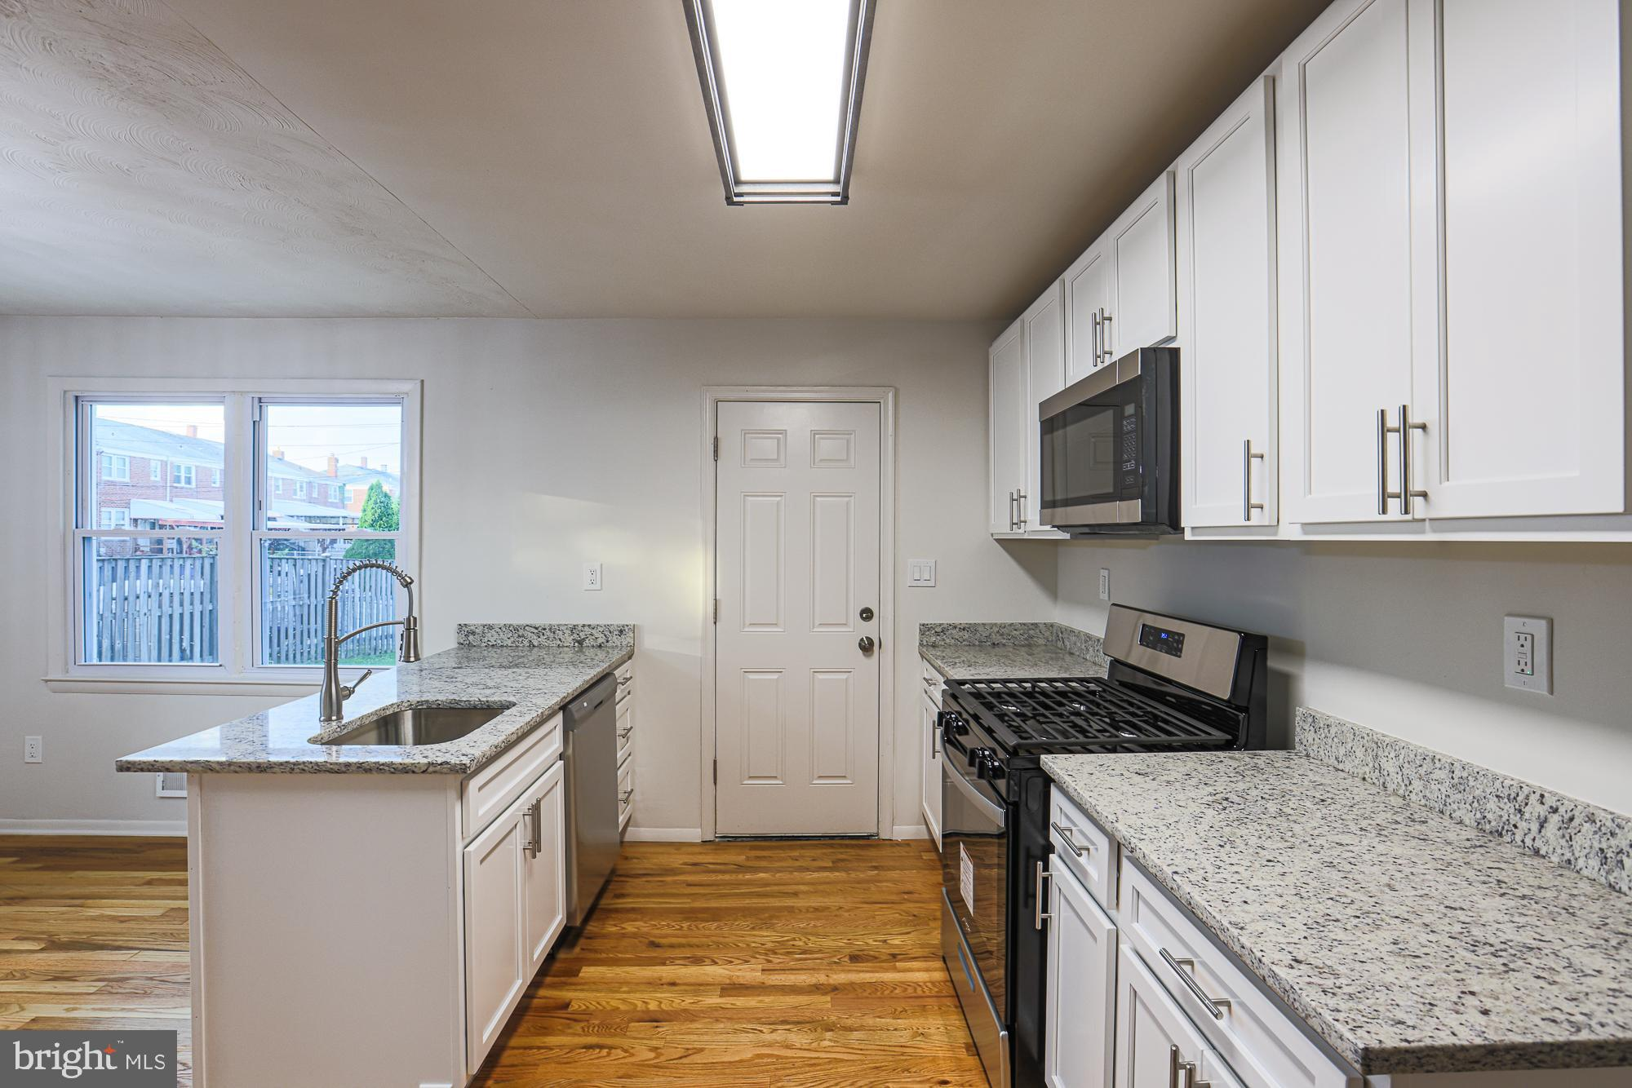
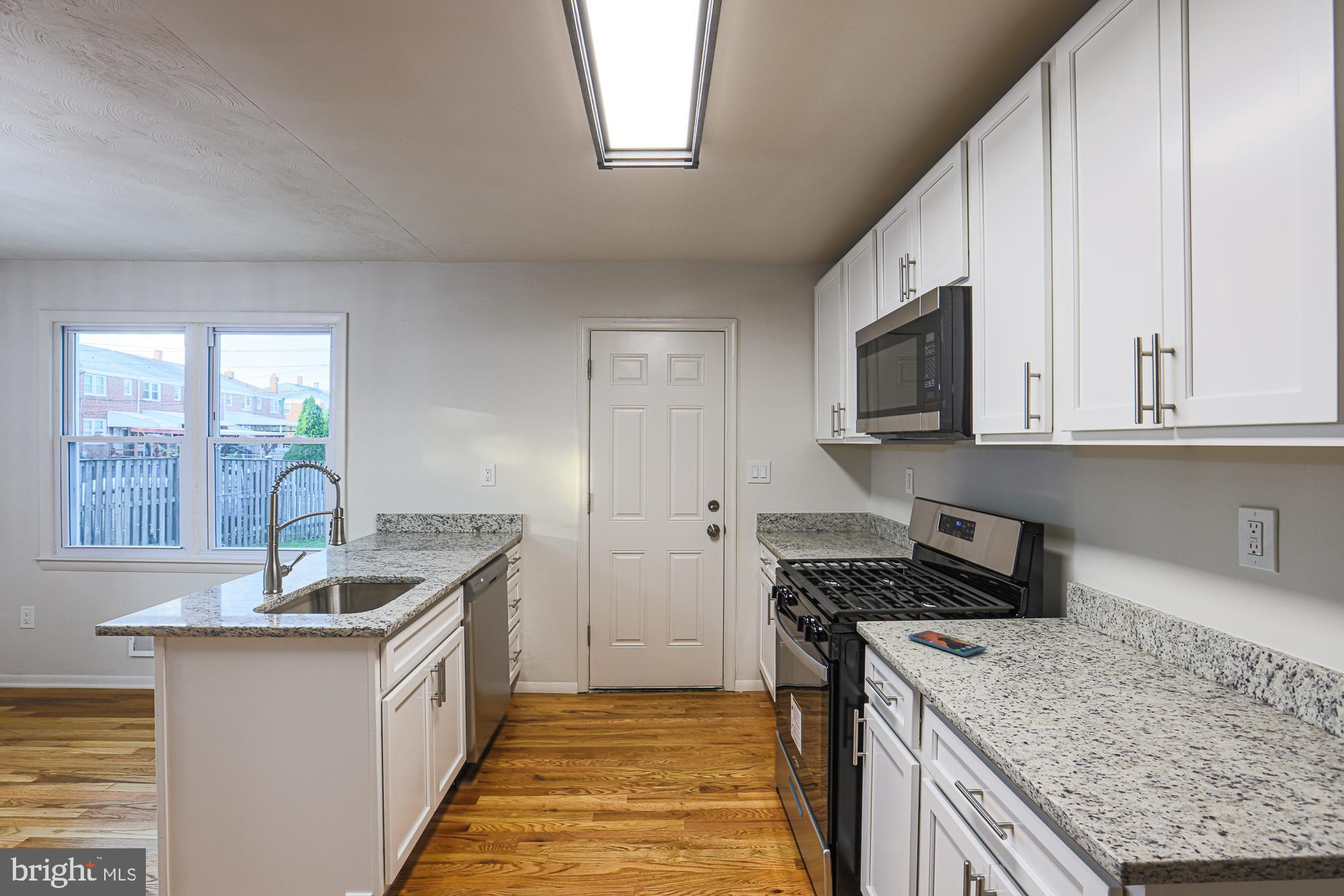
+ smartphone [908,630,986,657]
